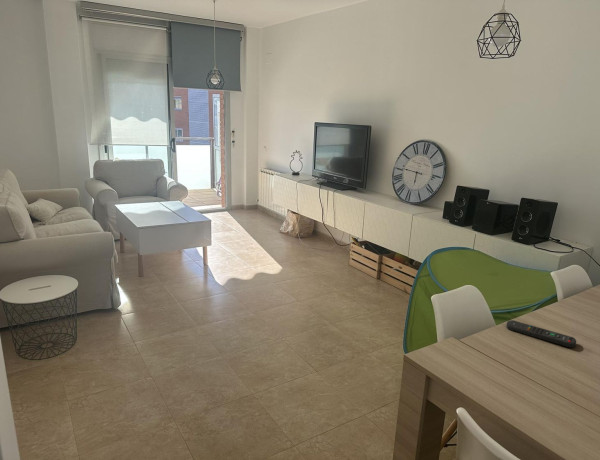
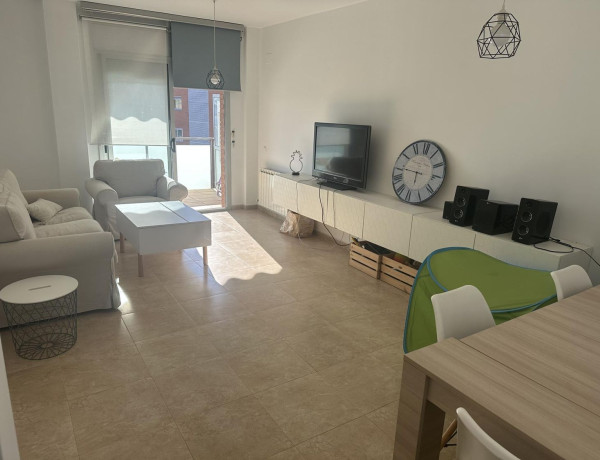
- remote control [505,319,577,348]
